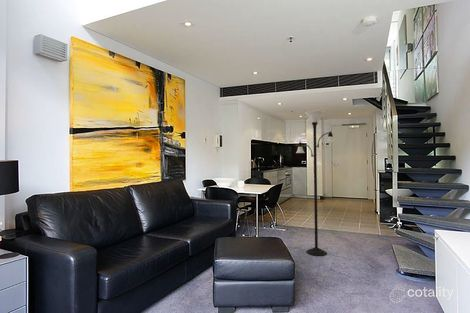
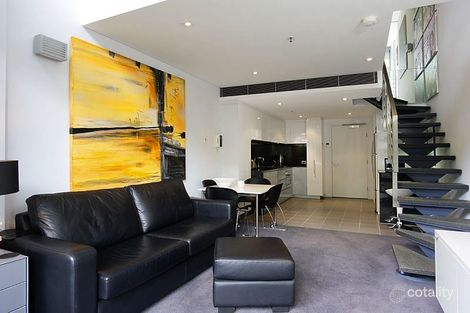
- floor lamp [295,110,336,257]
